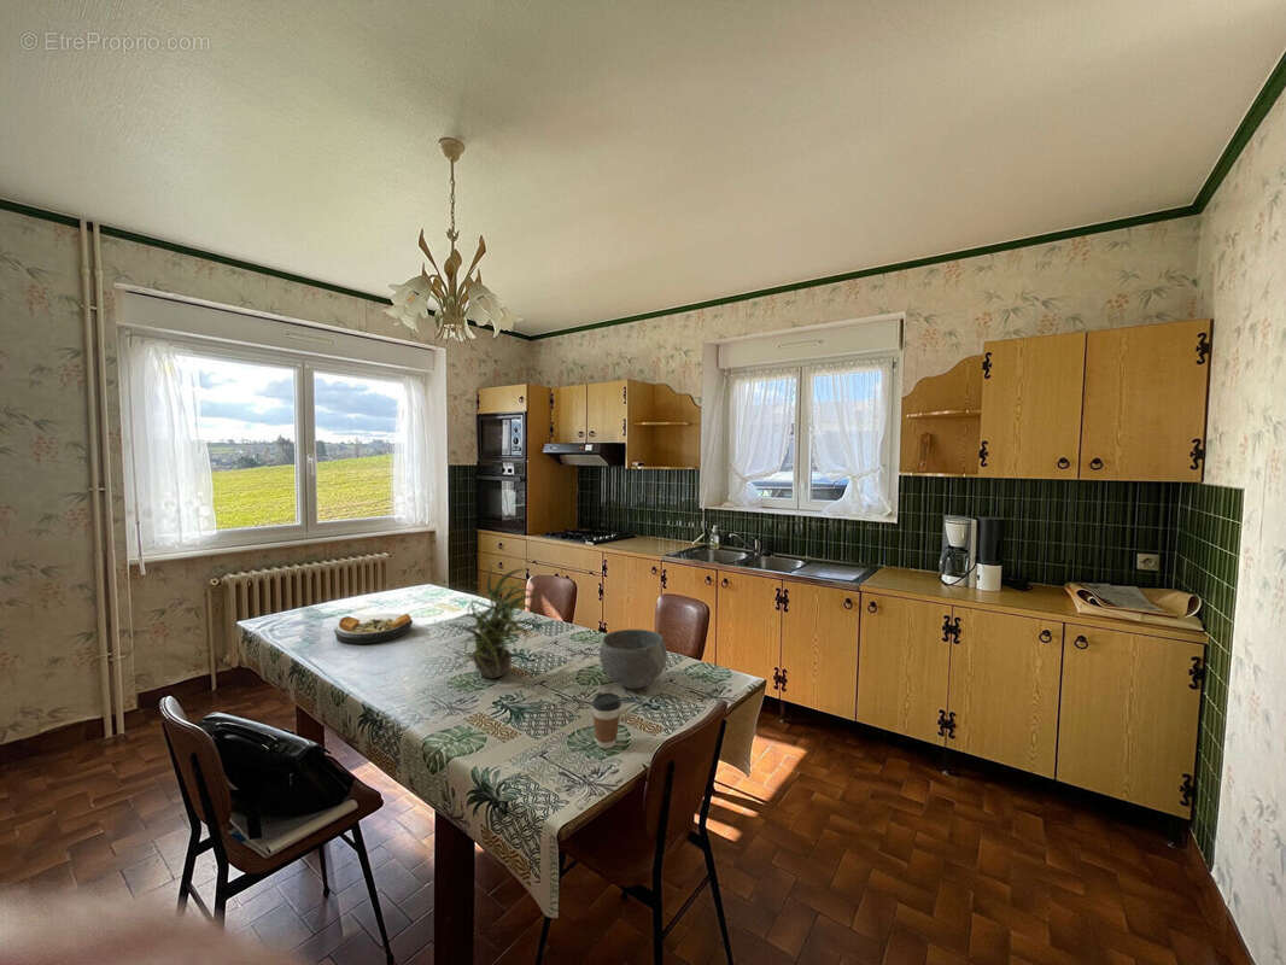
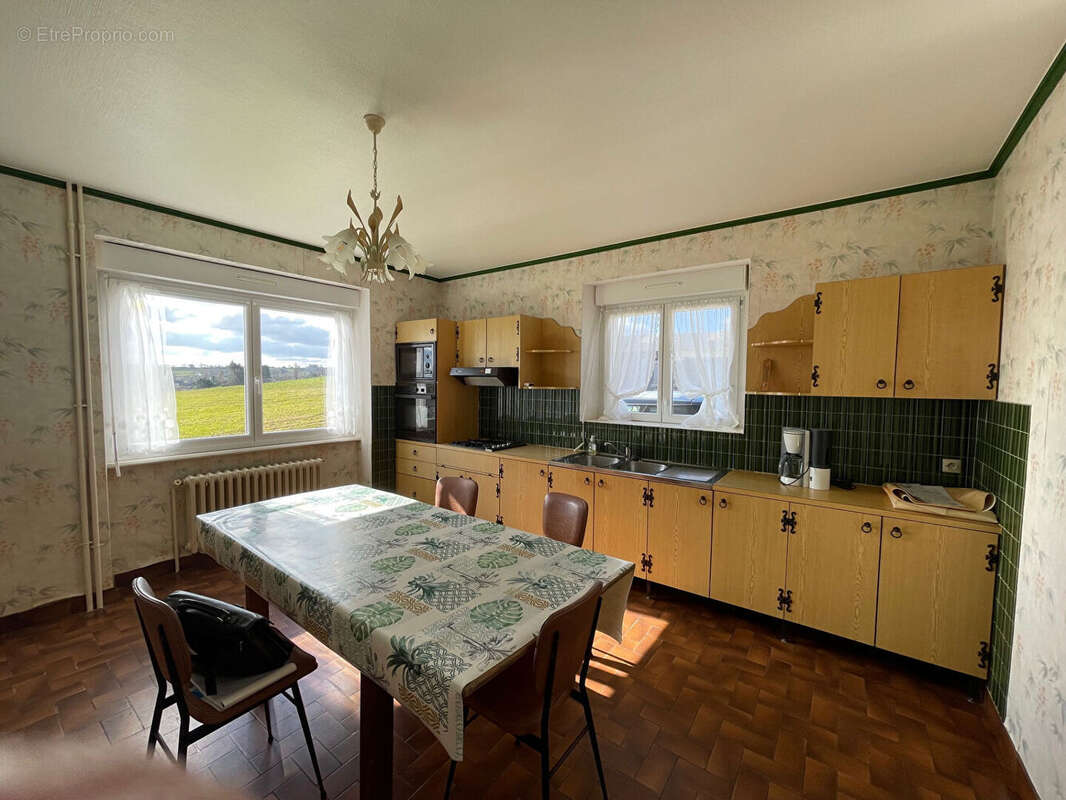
- plate [333,613,414,645]
- bowl [598,628,668,690]
- potted plant [446,563,543,680]
- coffee cup [591,692,622,750]
